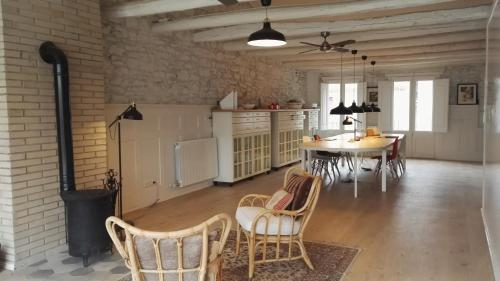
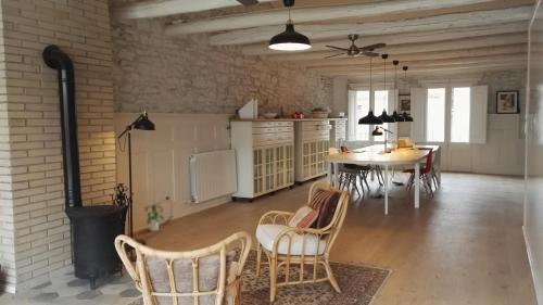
+ potted plant [142,203,165,232]
